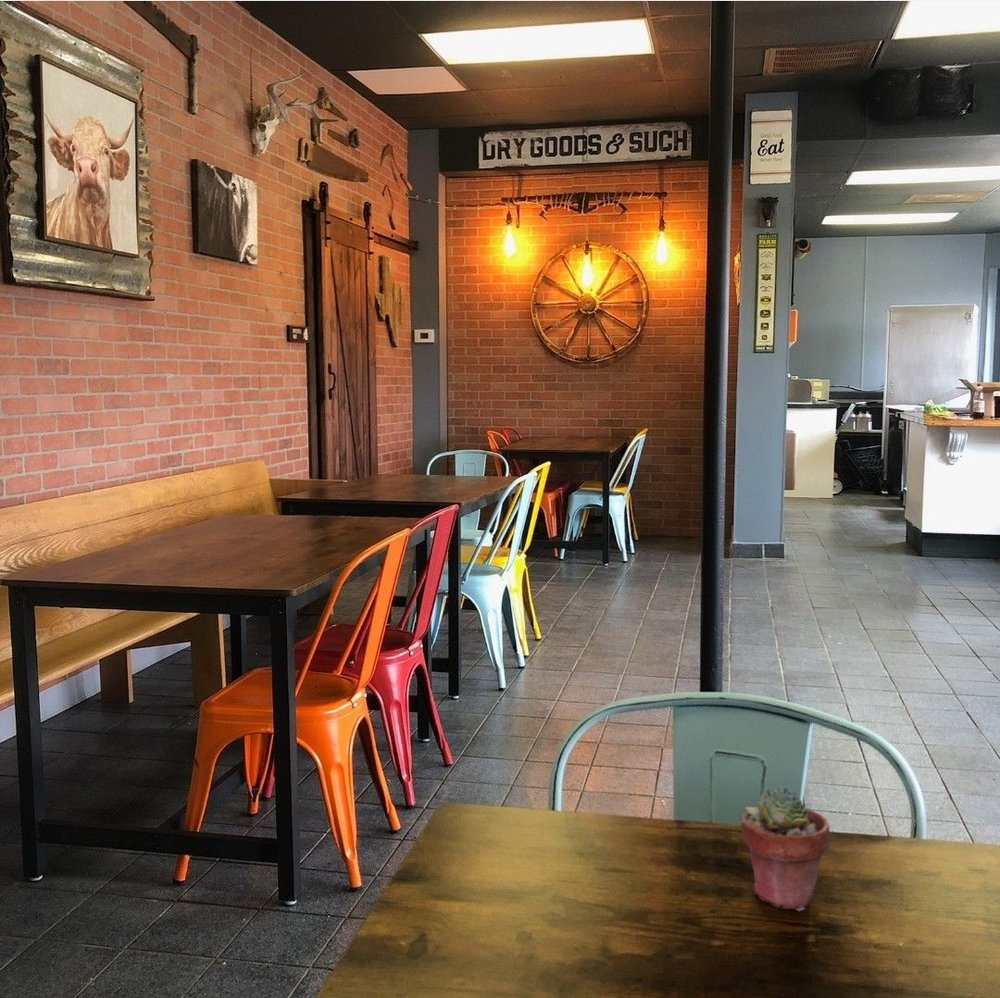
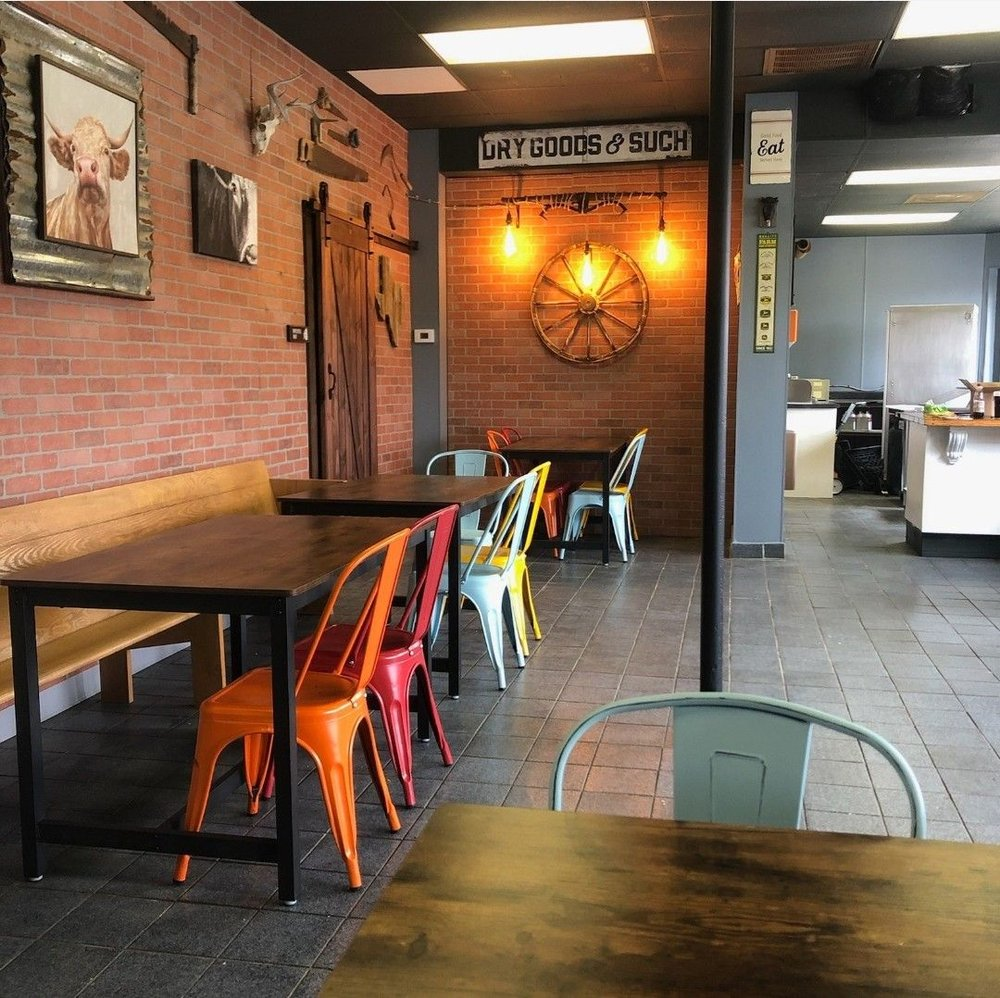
- potted succulent [740,785,831,913]
